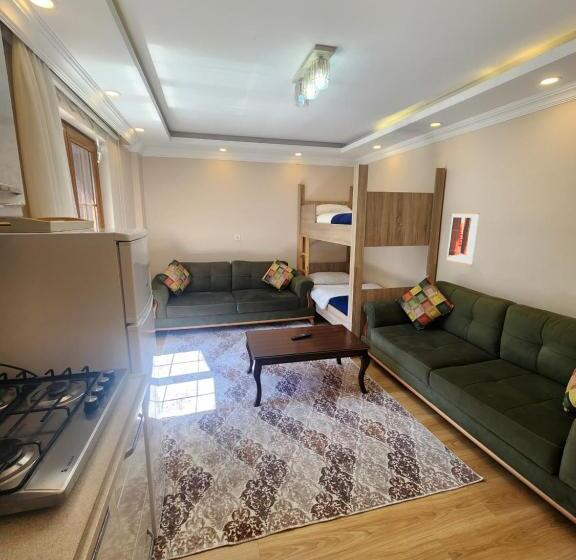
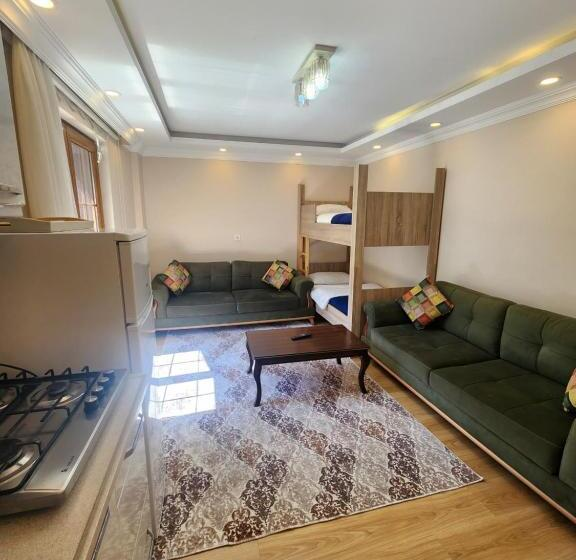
- wall art [446,212,480,266]
